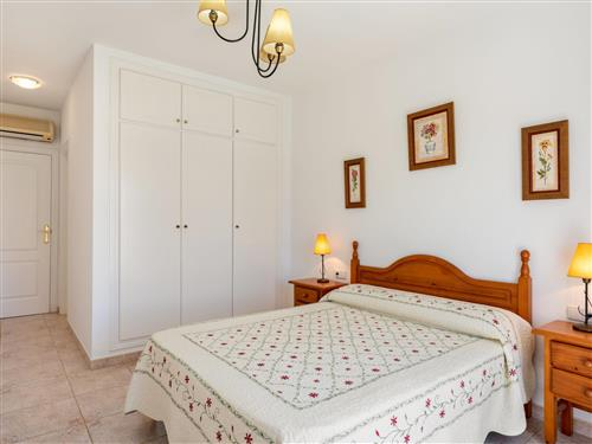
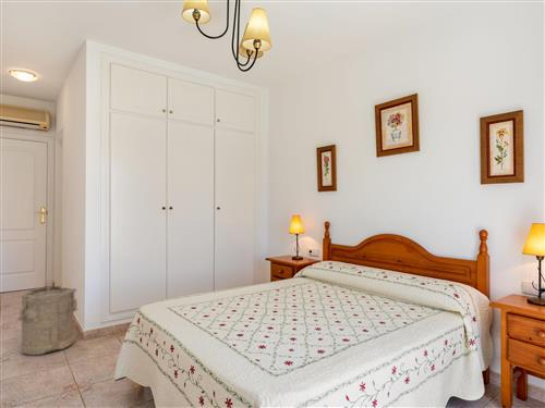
+ laundry hamper [16,285,80,356]
